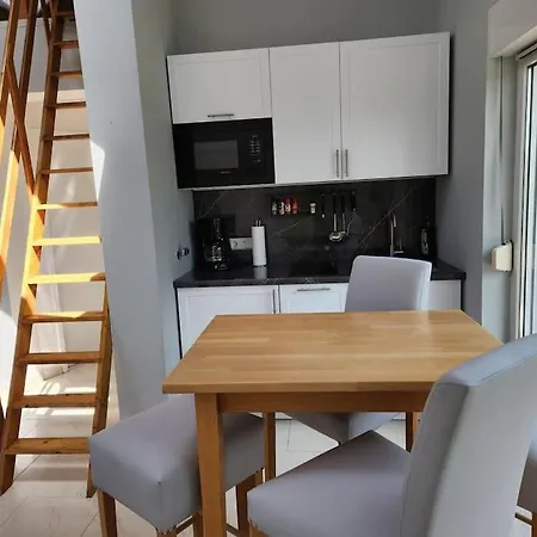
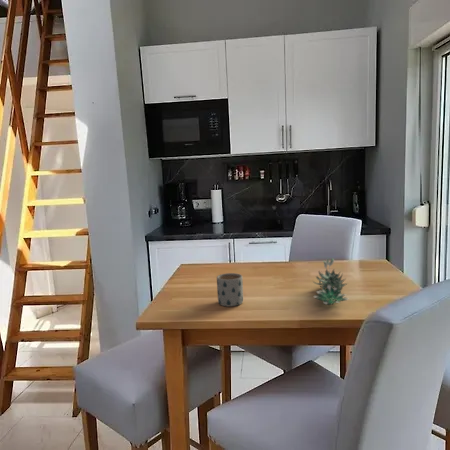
+ mug [216,272,244,307]
+ succulent plant [312,257,350,306]
